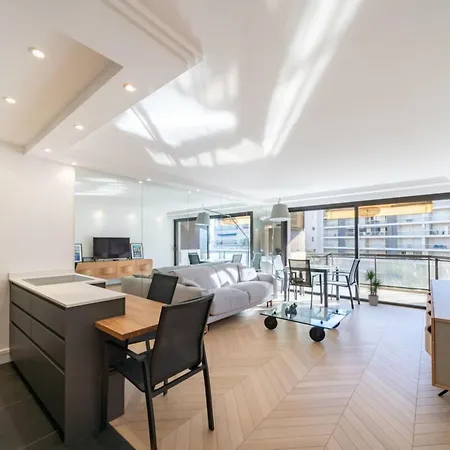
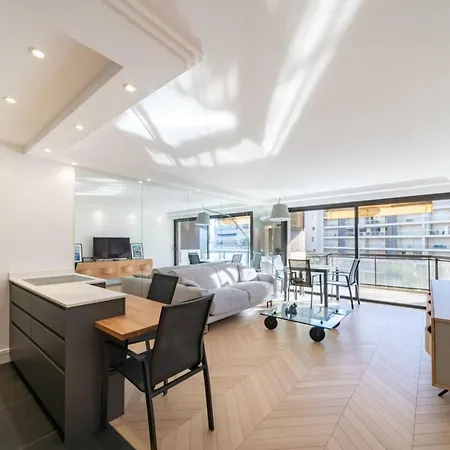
- potted plant [361,268,385,306]
